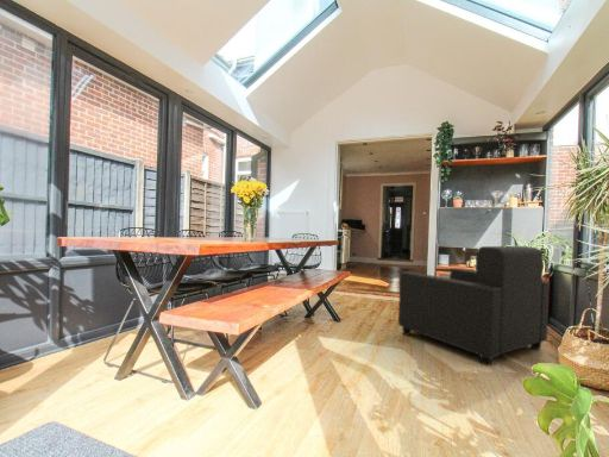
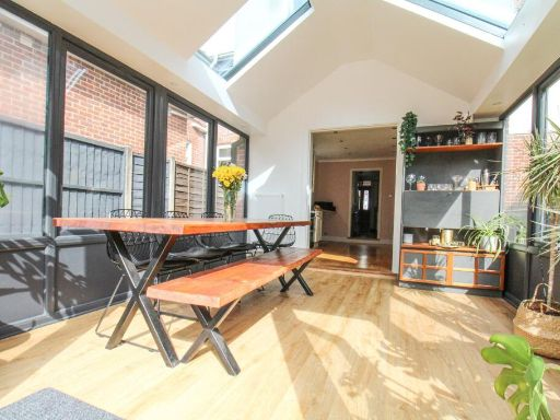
- armchair [397,245,551,367]
